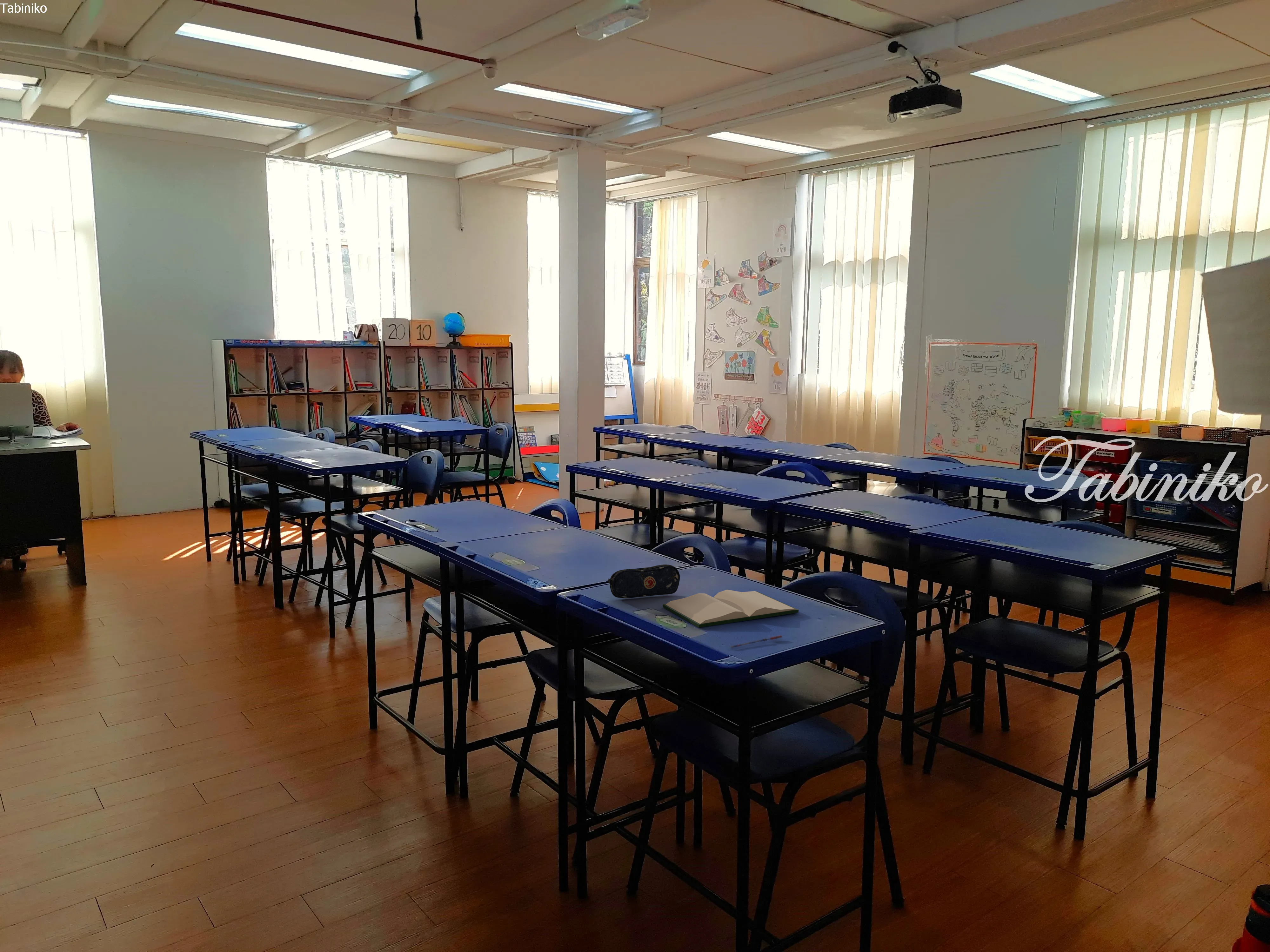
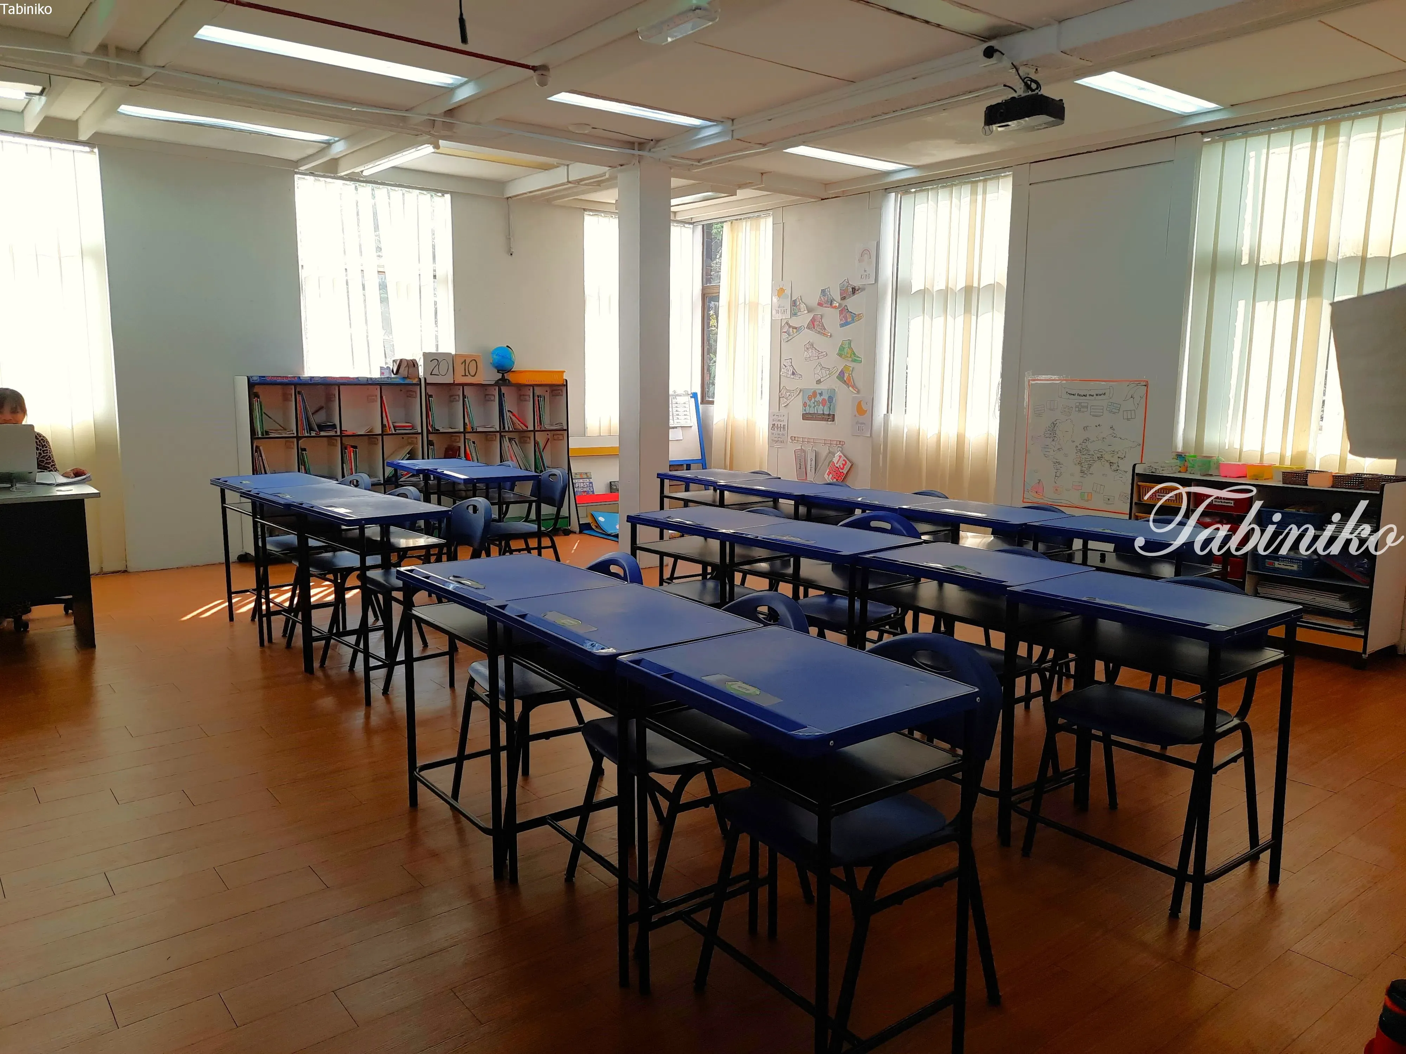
- hardback book [663,589,799,628]
- pen [730,635,783,649]
- pencil case [607,564,680,598]
